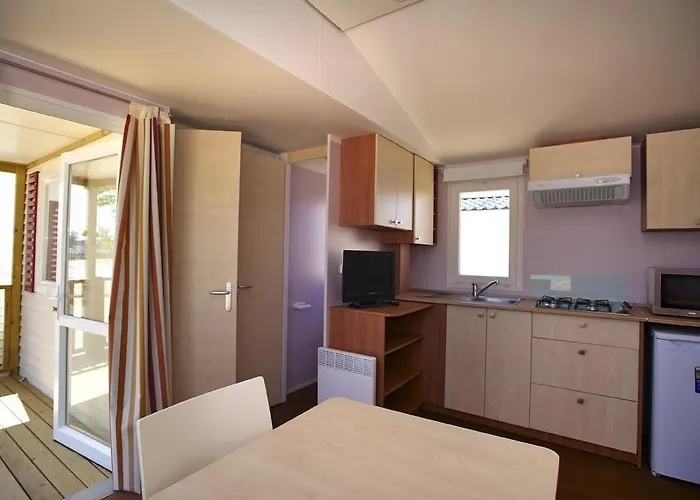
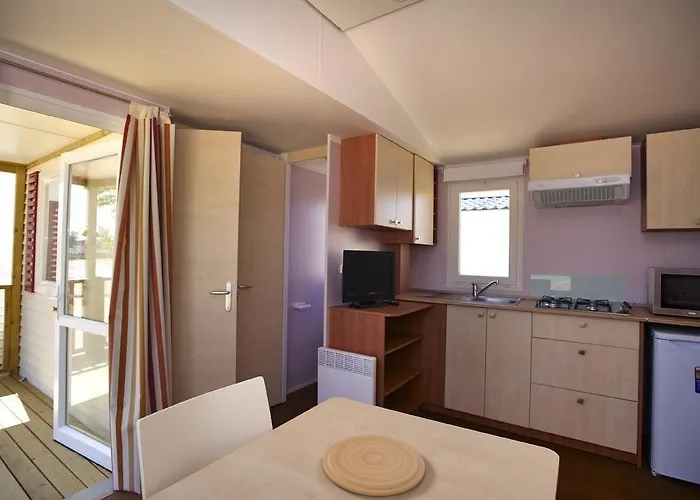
+ plate [322,435,426,497]
